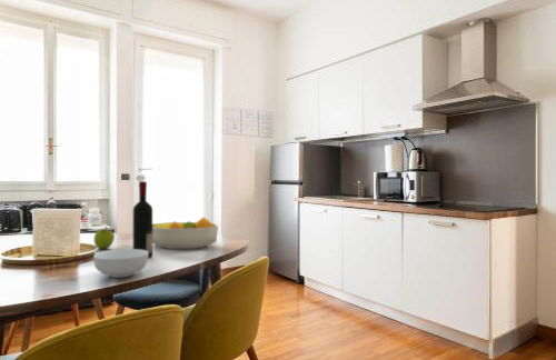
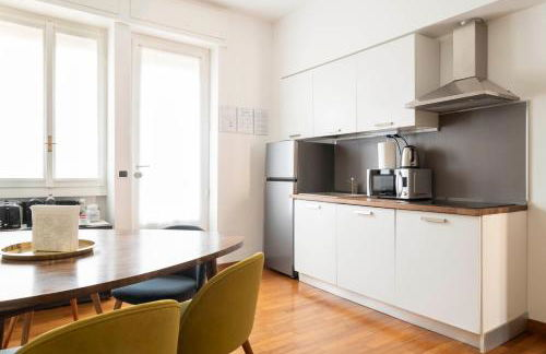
- fruit [92,226,116,250]
- cereal bowl [92,248,149,279]
- alcohol [132,180,153,259]
- fruit bowl [152,216,219,250]
